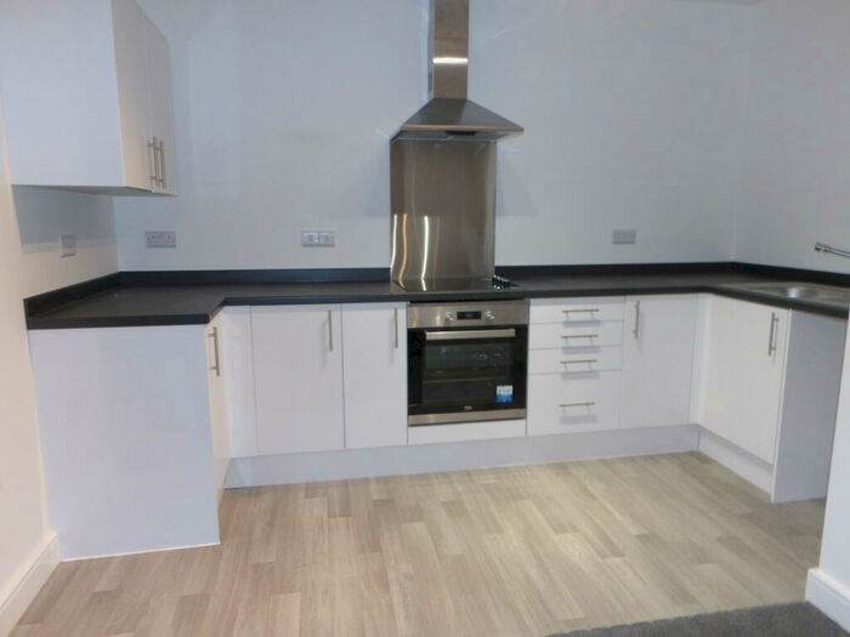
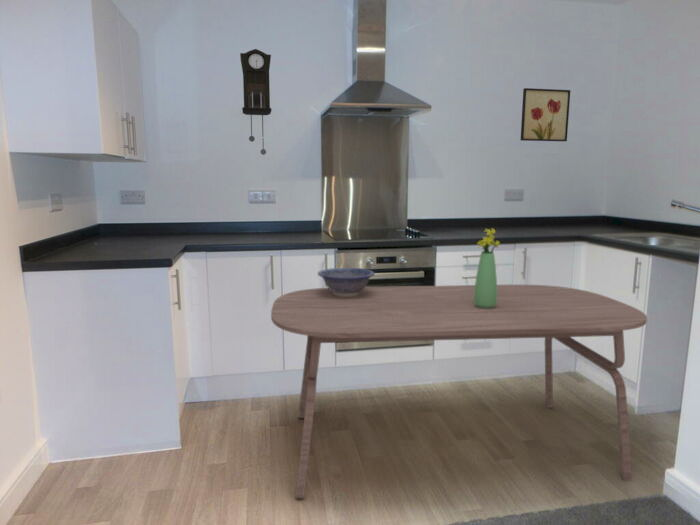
+ decorative bowl [317,267,376,297]
+ dining table [270,284,648,499]
+ pendulum clock [239,48,272,156]
+ wall art [520,87,571,142]
+ bouquet [474,227,501,309]
